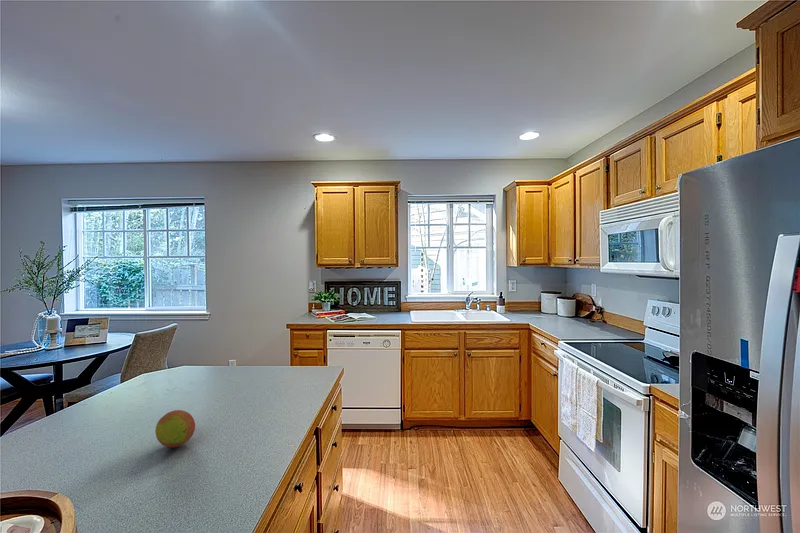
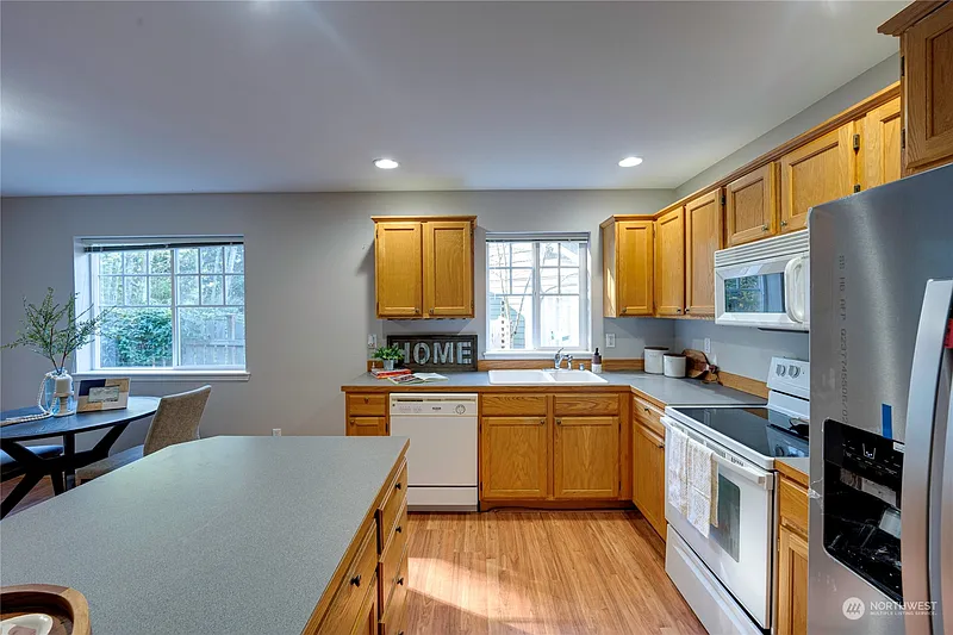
- fruit [154,409,196,448]
